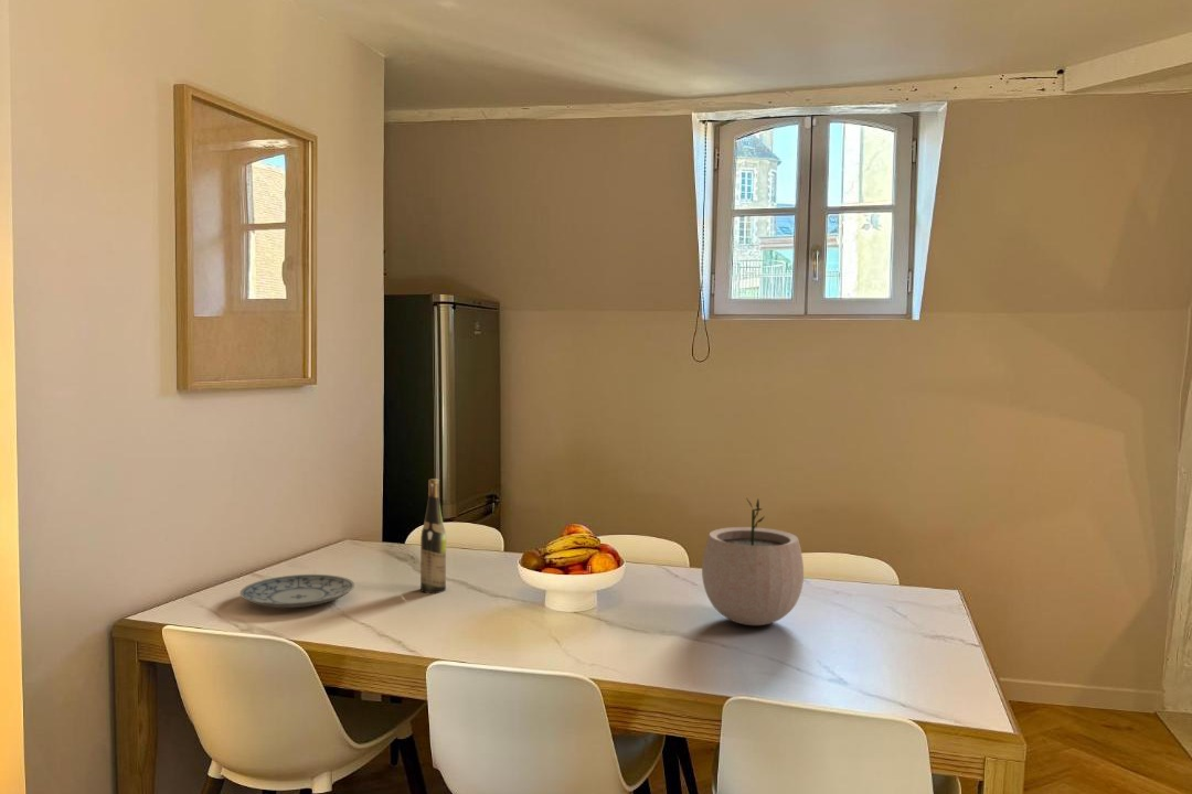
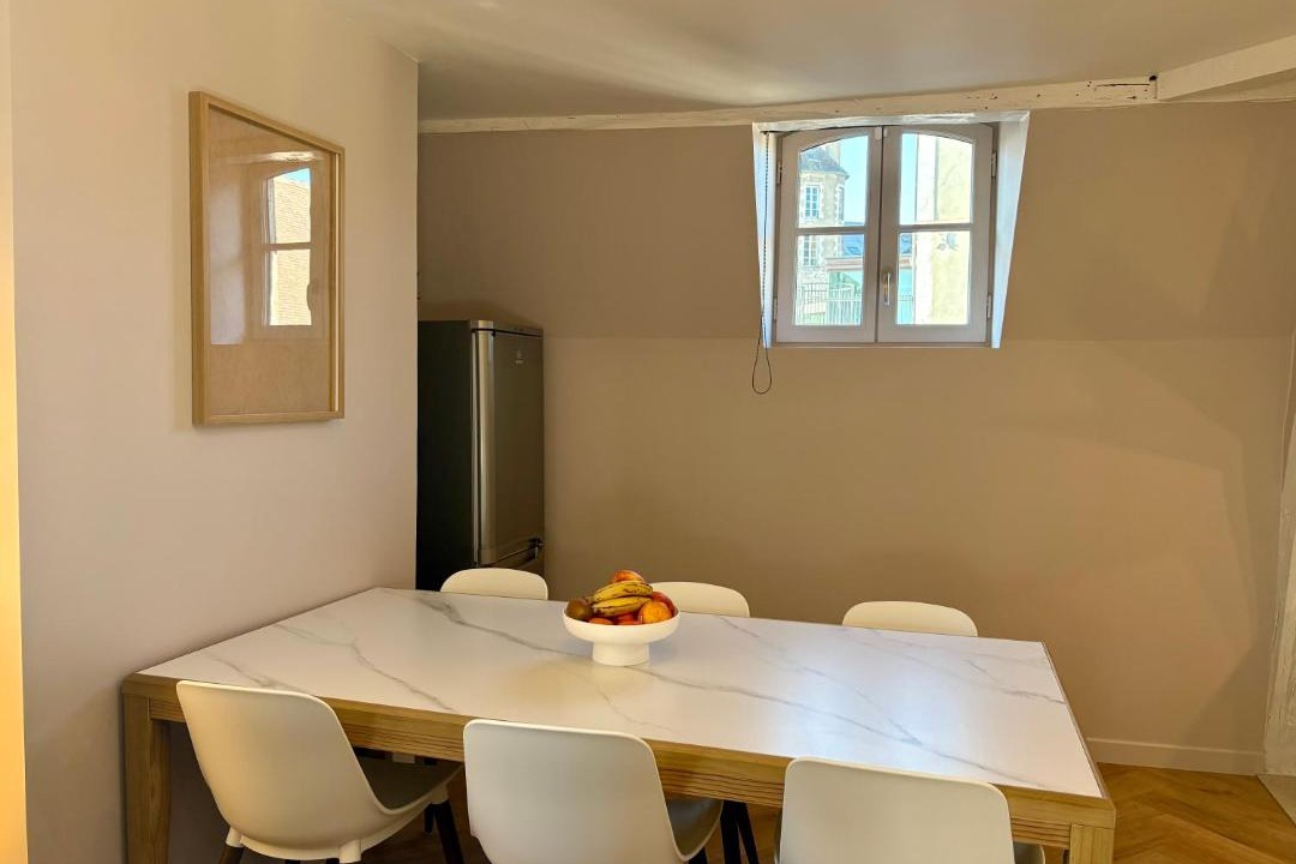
- wine bottle [419,478,447,594]
- plate [240,573,355,609]
- plant pot [701,497,805,626]
